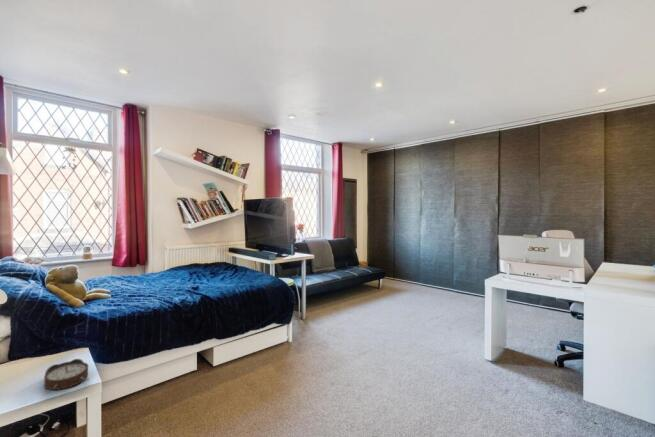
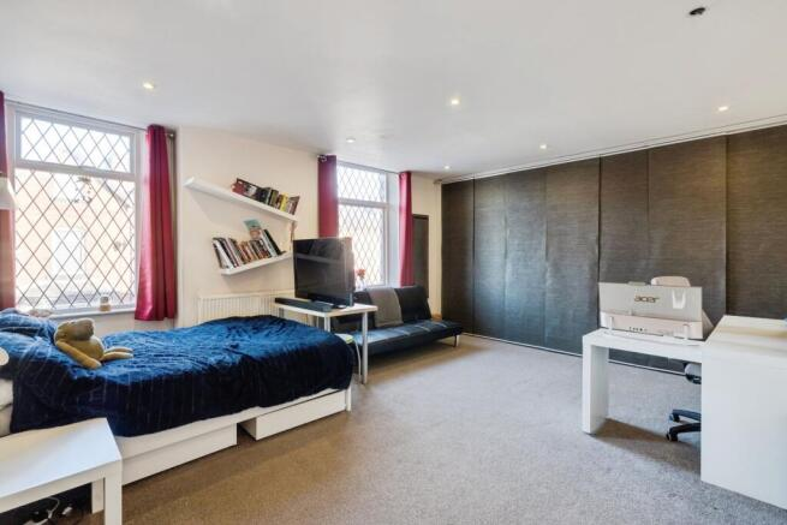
- alarm clock [43,358,89,391]
